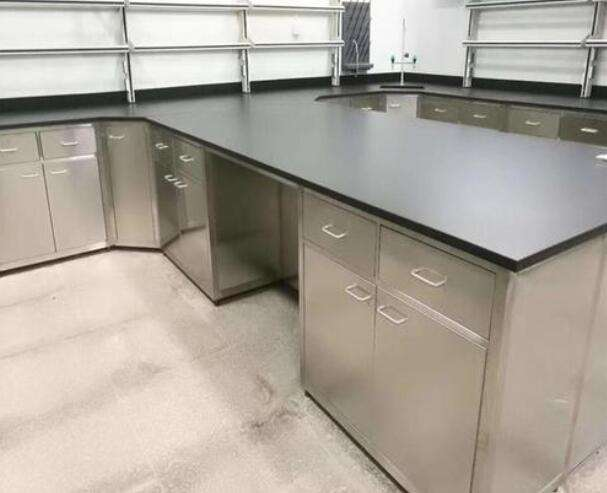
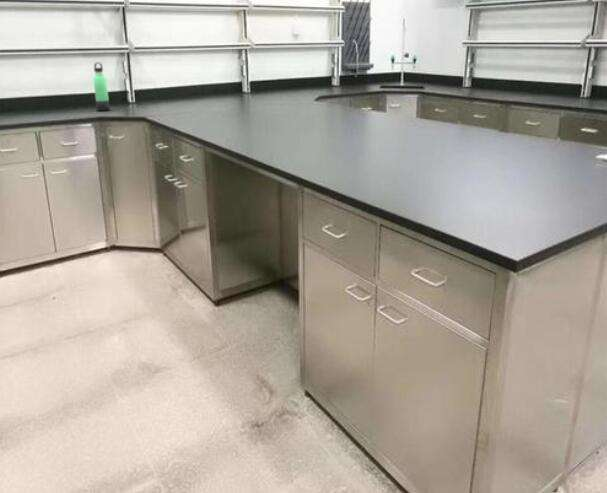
+ thermos bottle [92,62,111,112]
